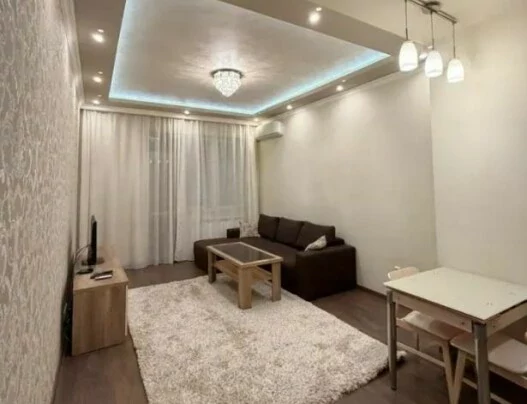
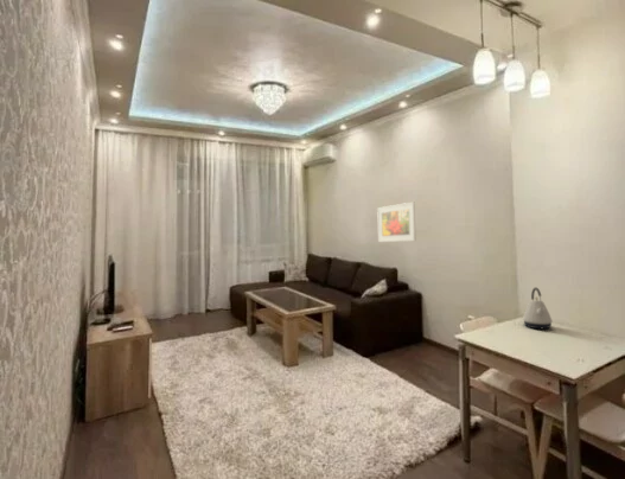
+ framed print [376,200,416,243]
+ kettle [522,287,554,330]
